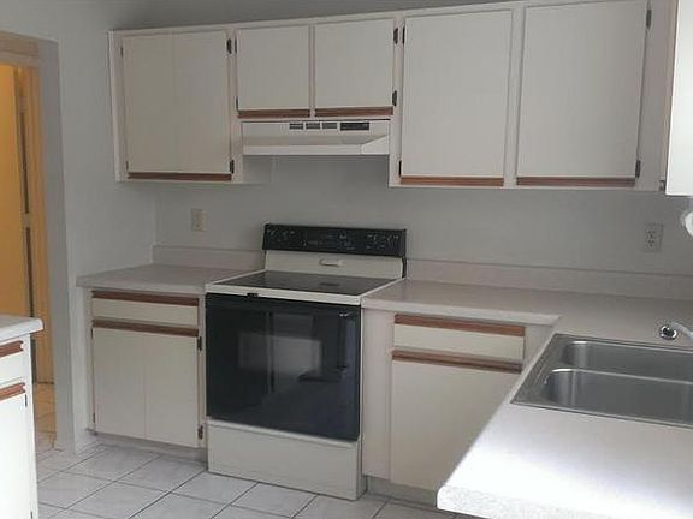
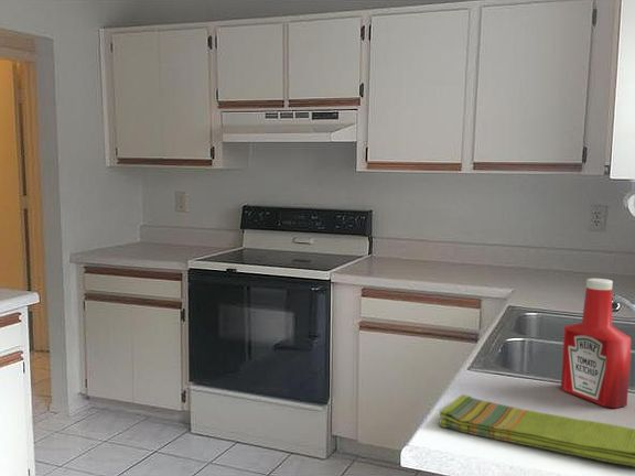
+ dish towel [438,393,635,468]
+ soap bottle [560,278,633,409]
